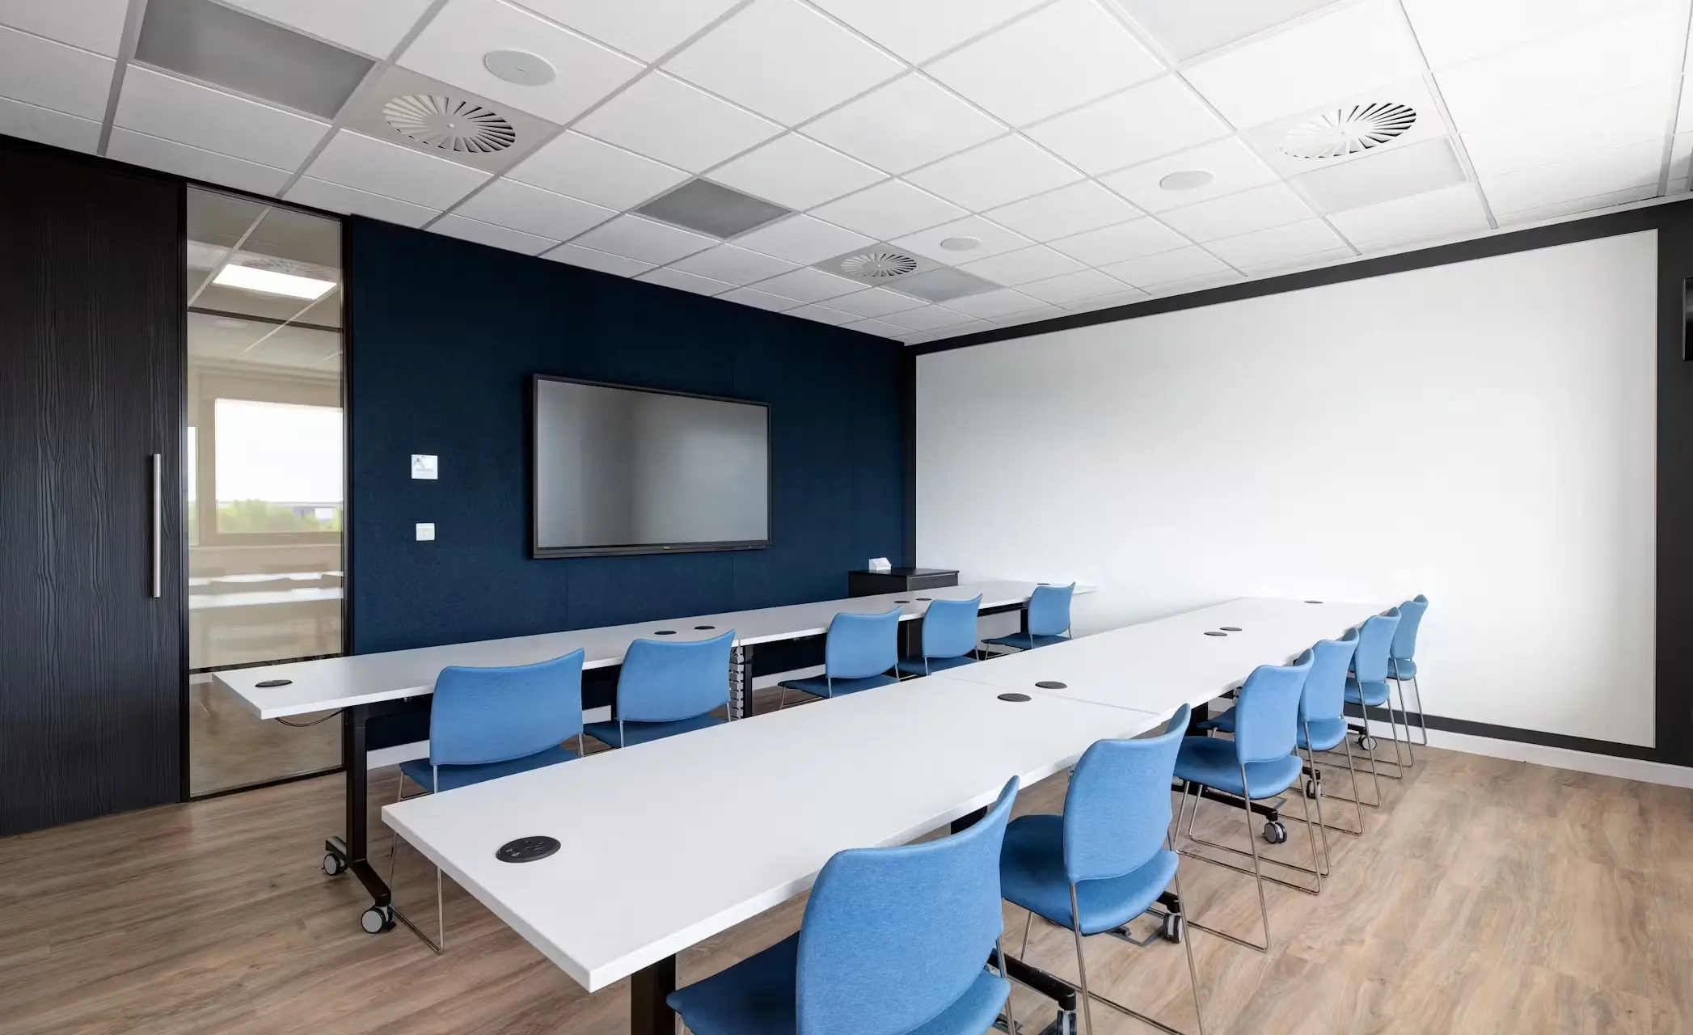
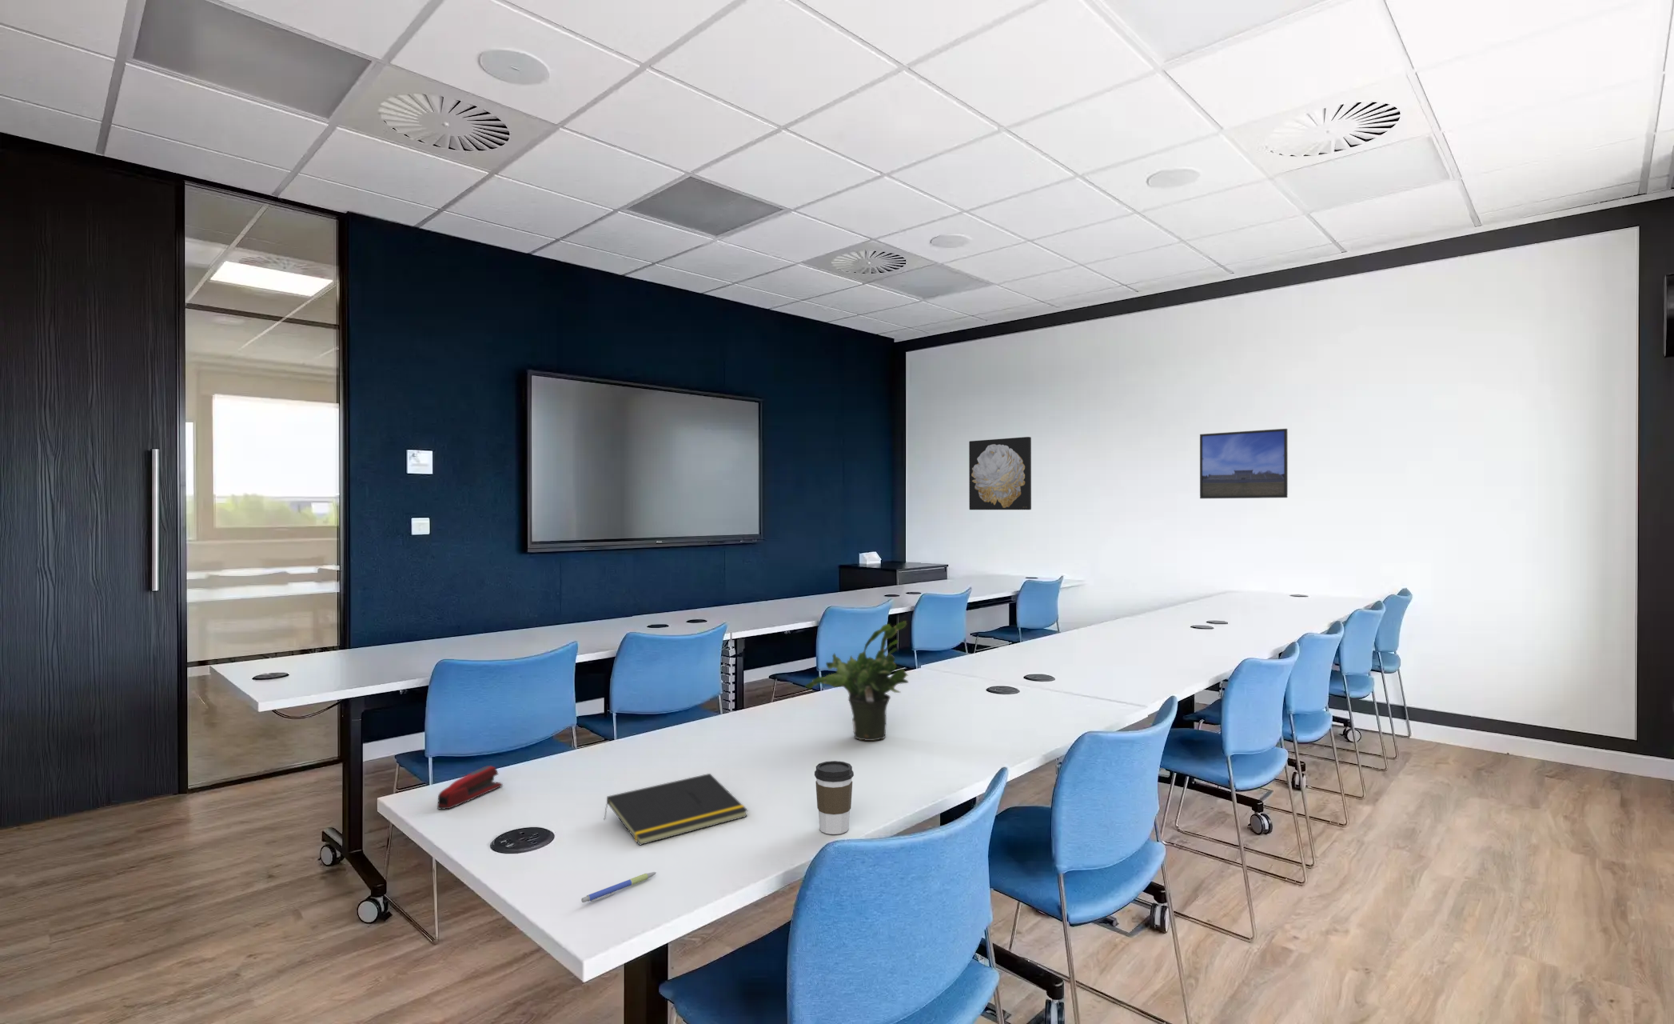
+ coffee cup [814,760,855,835]
+ notepad [603,773,749,846]
+ wall art [969,435,1032,511]
+ stapler [436,764,503,810]
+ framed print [1199,428,1289,499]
+ pen [580,871,658,903]
+ potted plant [805,620,910,742]
